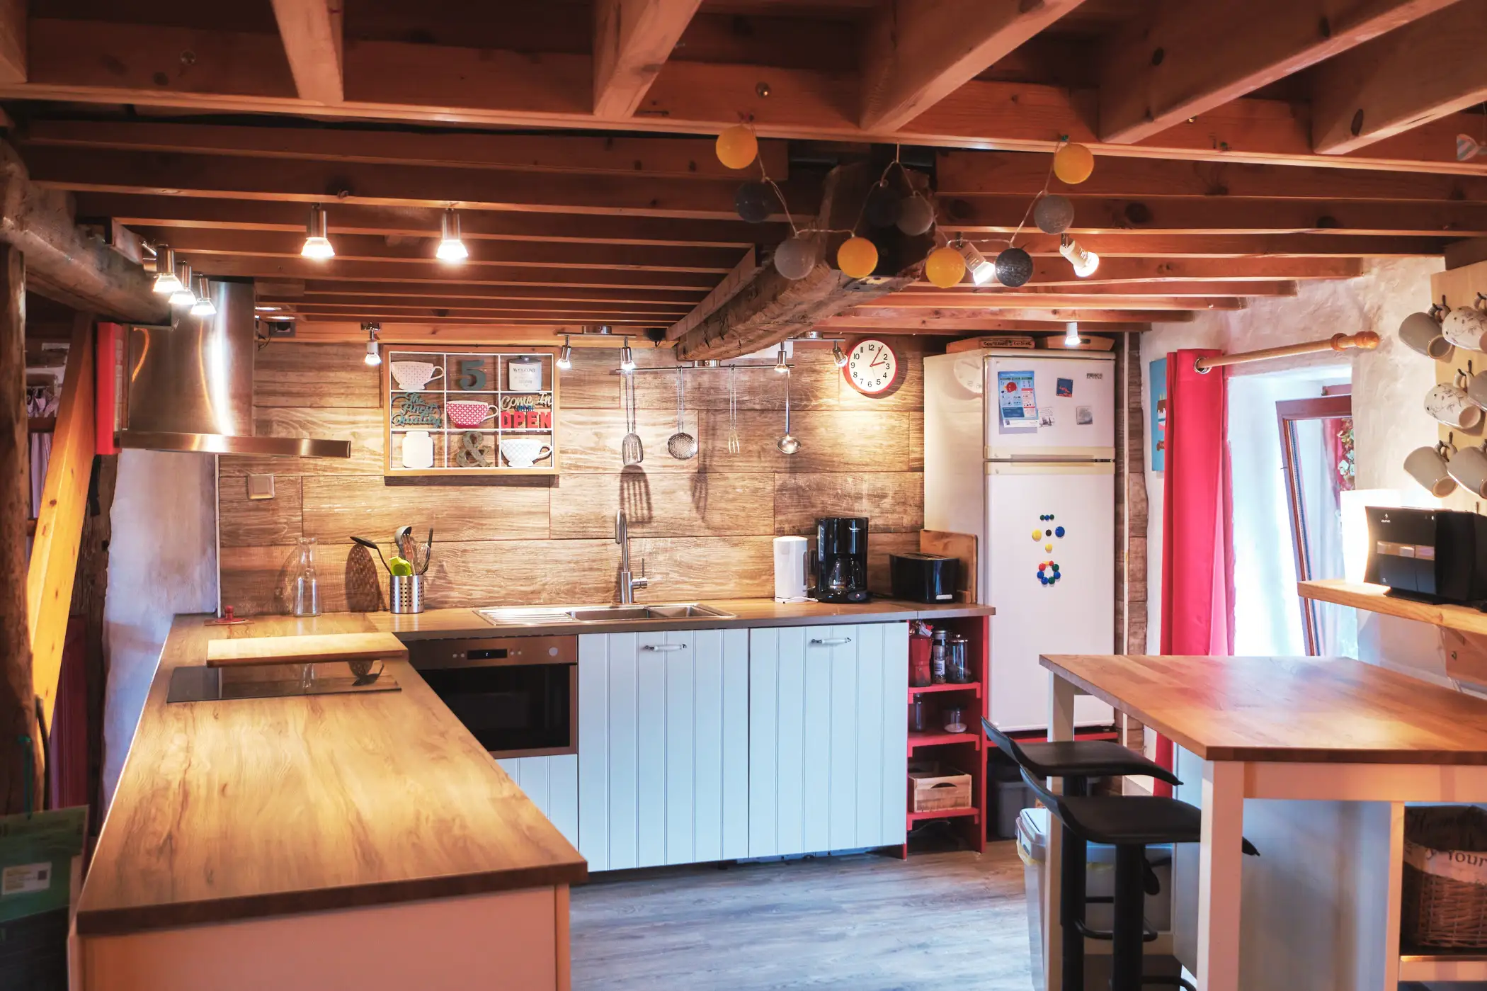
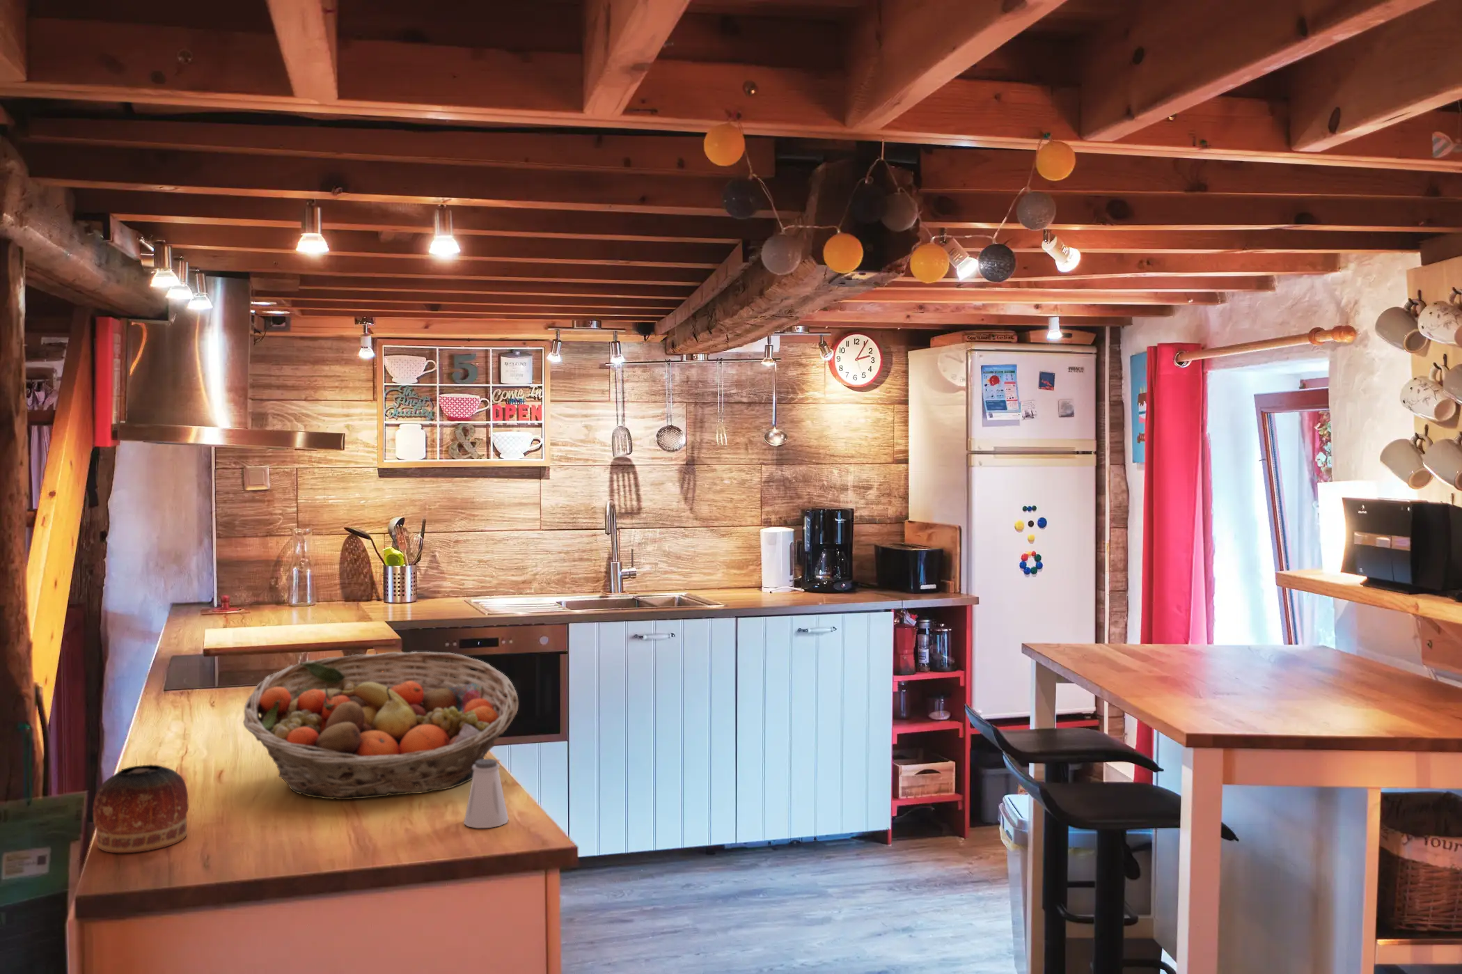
+ fruit basket [242,651,520,800]
+ saltshaker [463,758,510,828]
+ bowl [92,764,189,853]
